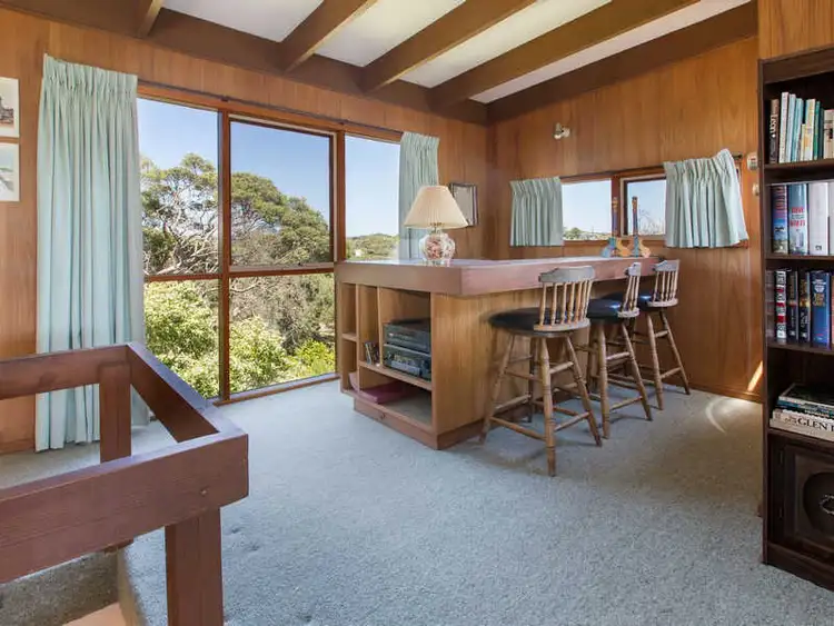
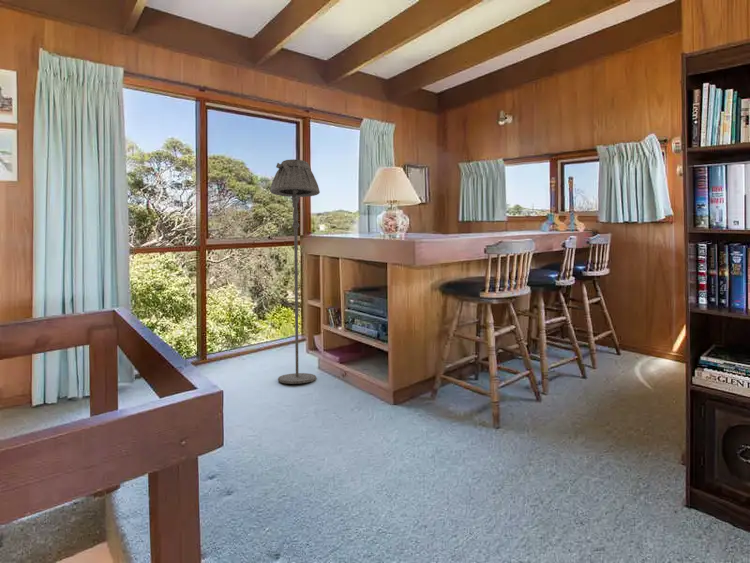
+ floor lamp [269,158,321,385]
